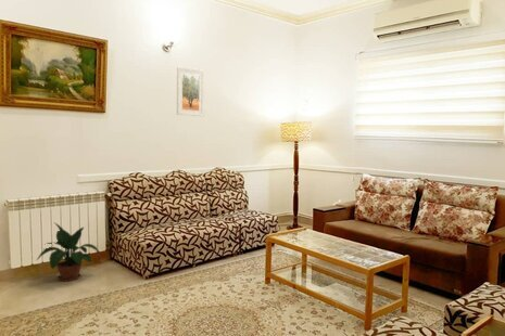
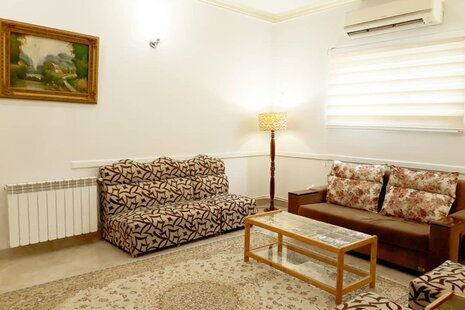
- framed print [176,65,205,117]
- potted plant [36,221,101,282]
